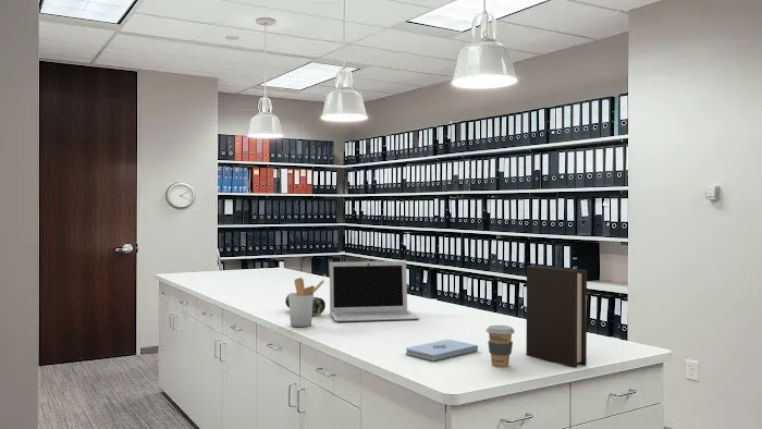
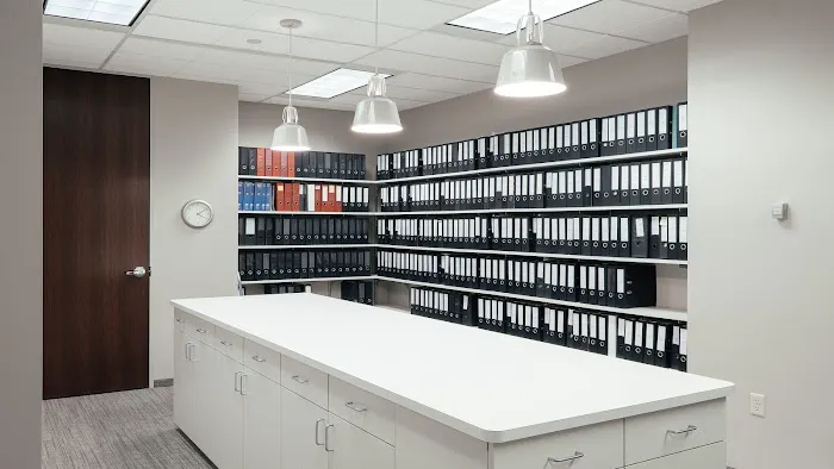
- pencil case [284,294,327,316]
- utensil holder [287,277,325,328]
- laptop [329,260,420,323]
- binder [525,265,588,369]
- notepad [405,339,479,361]
- coffee cup [486,324,516,368]
